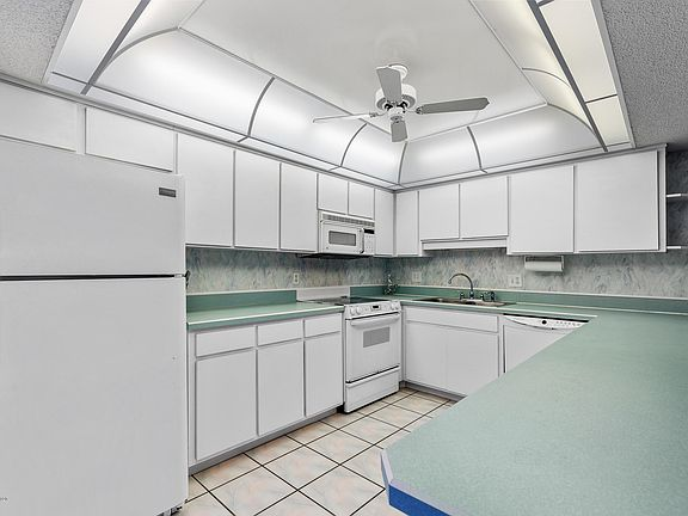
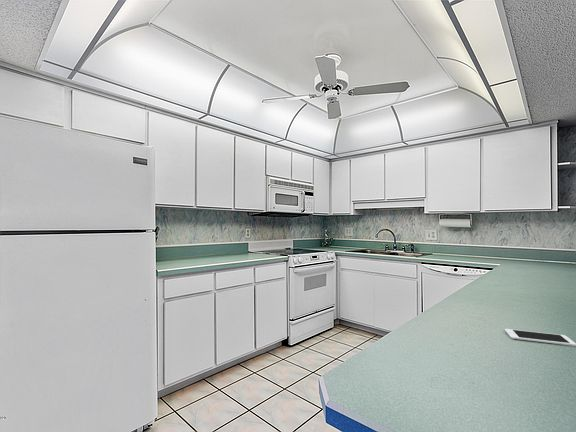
+ cell phone [504,328,576,347]
